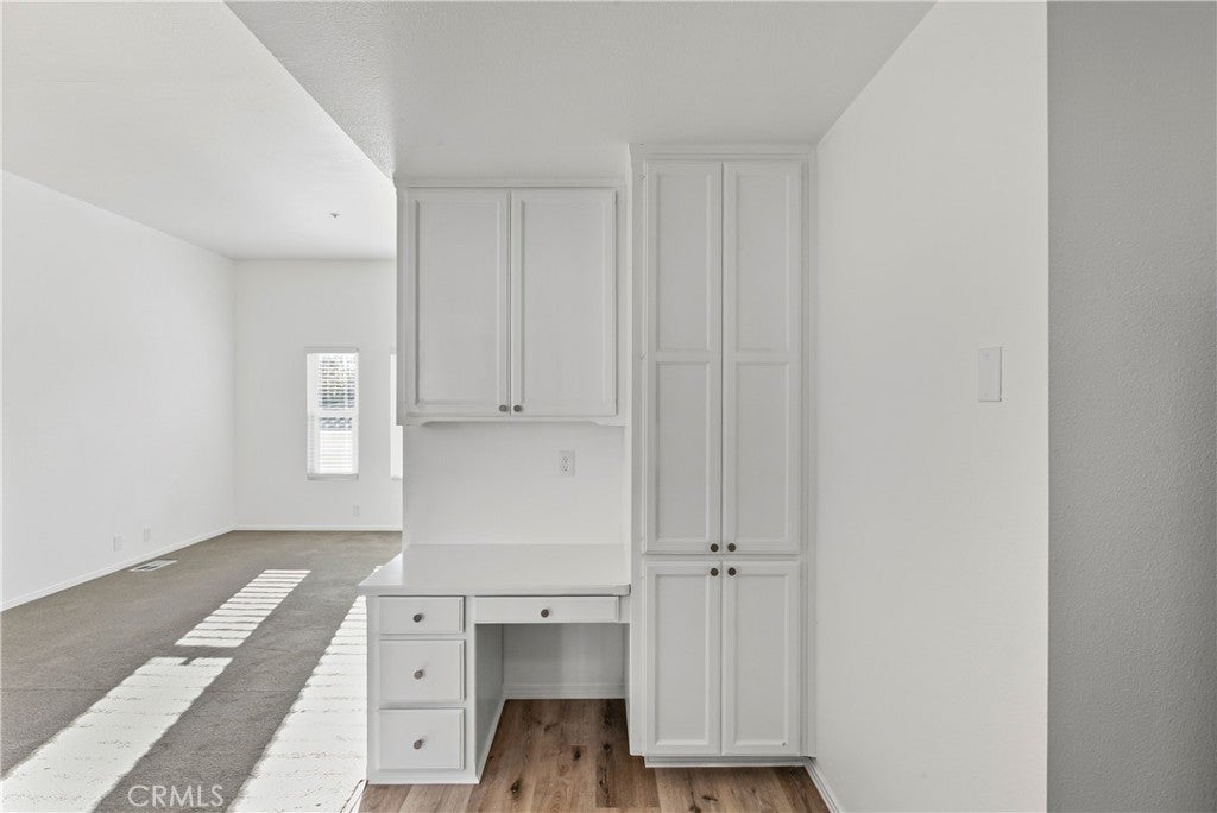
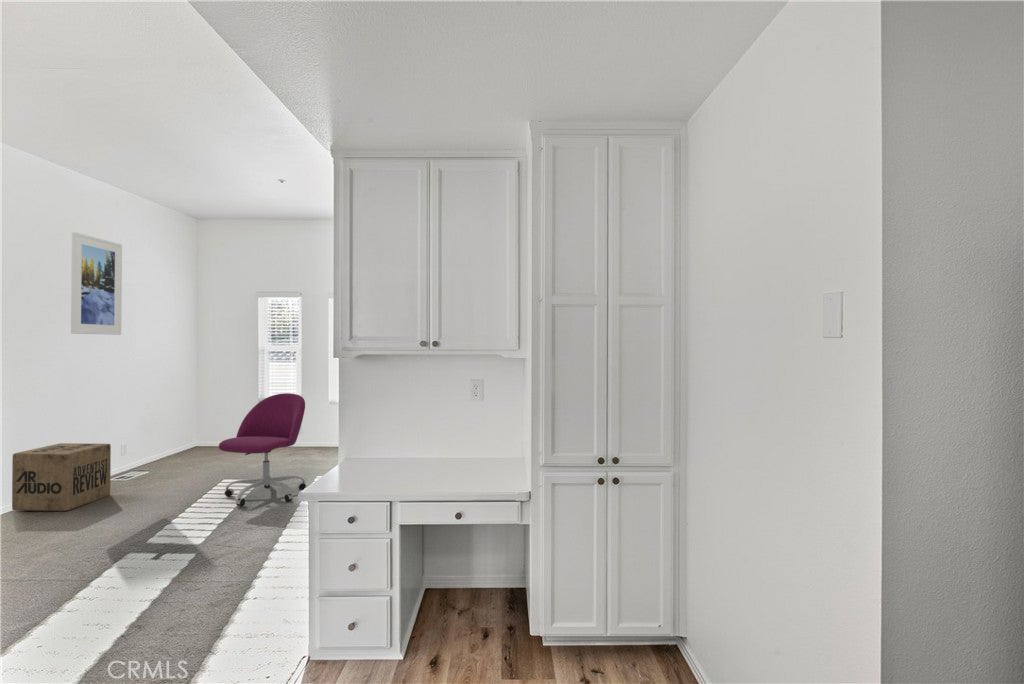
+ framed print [70,231,123,336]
+ cardboard box [11,442,112,512]
+ office chair [218,392,307,507]
